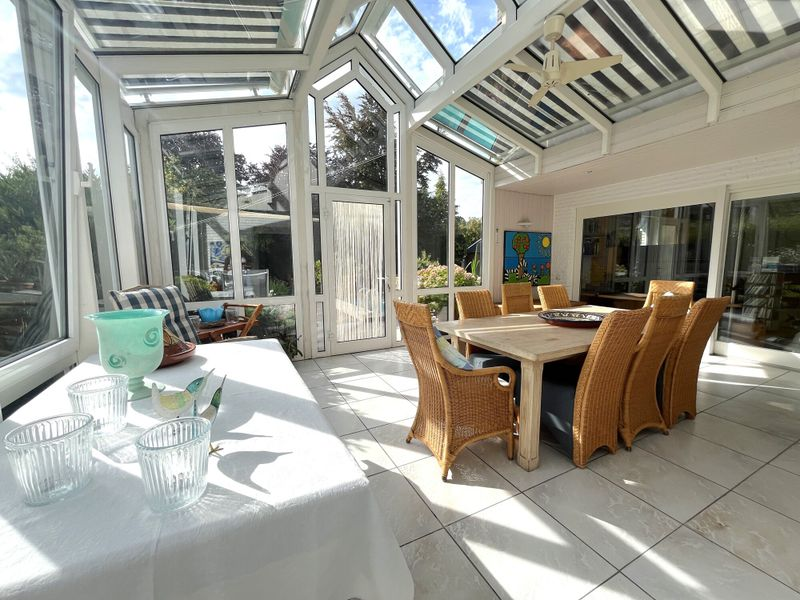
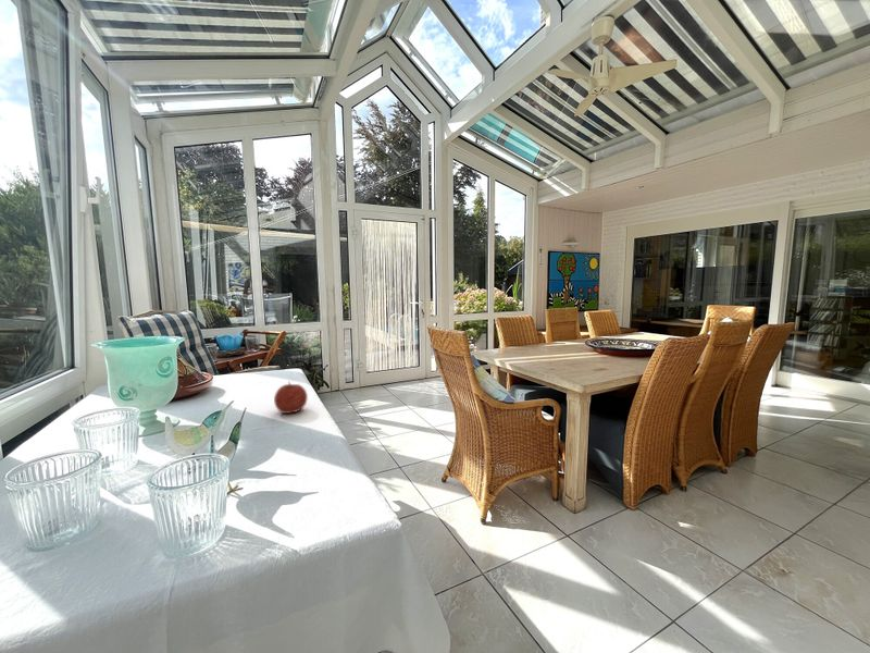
+ fruit [273,381,309,415]
